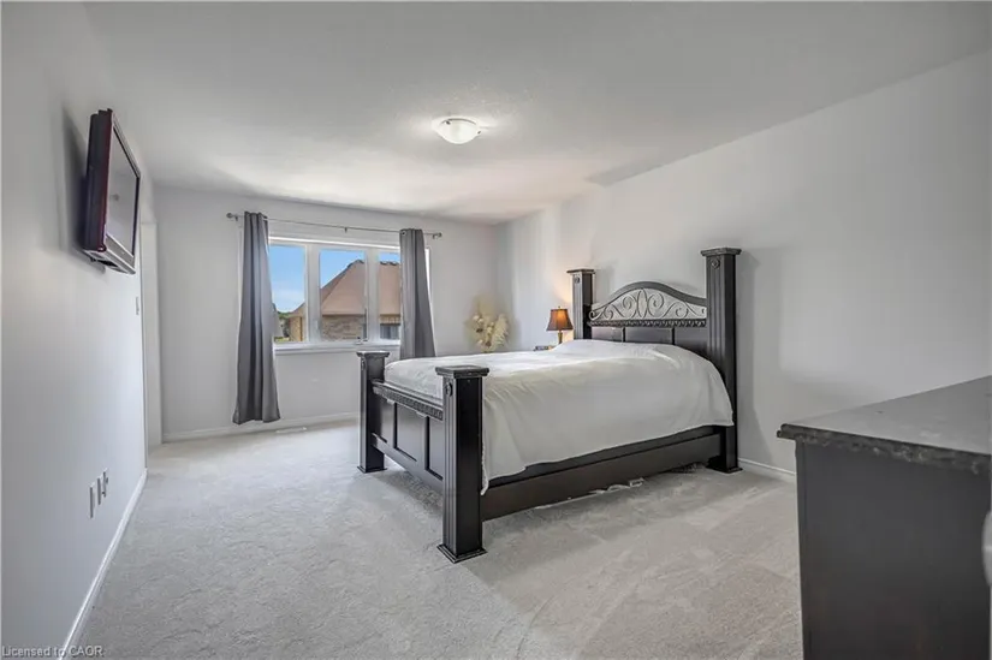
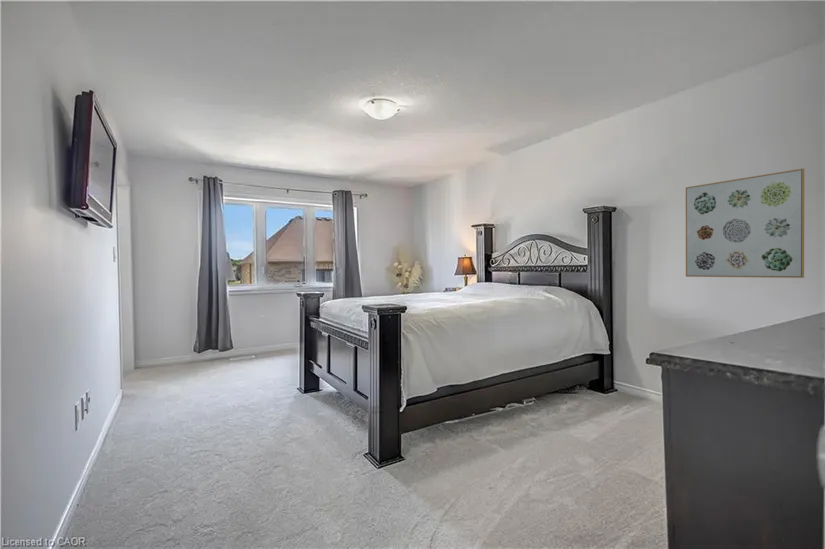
+ wall art [685,167,805,279]
